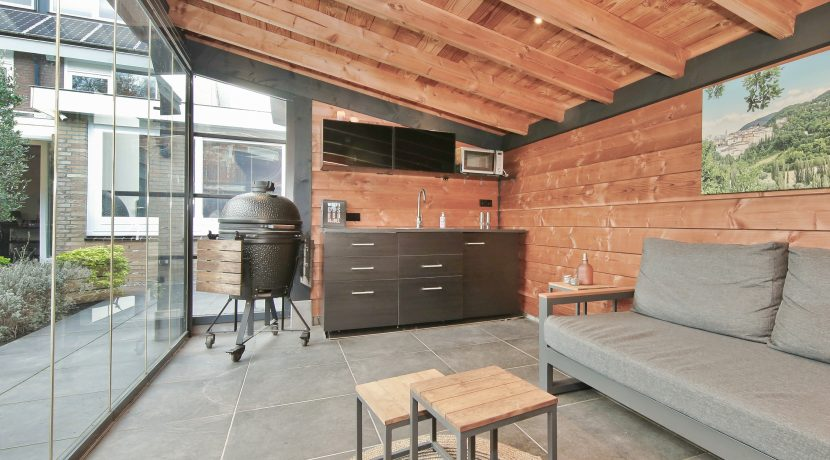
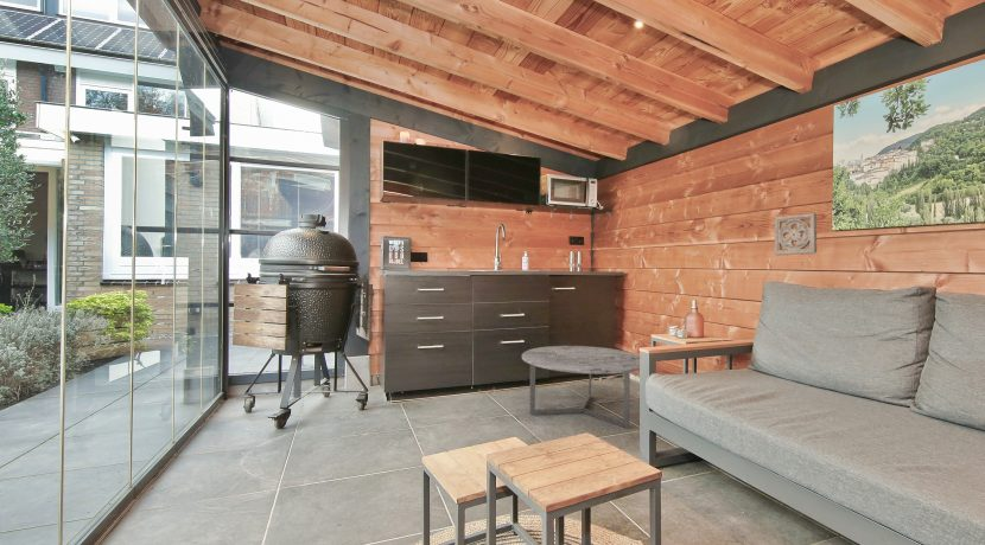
+ coffee table [521,345,641,429]
+ wall ornament [774,212,818,256]
